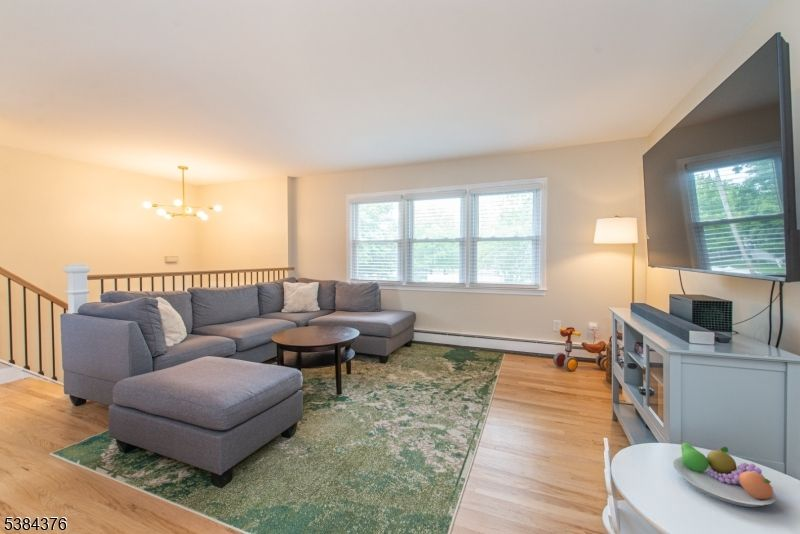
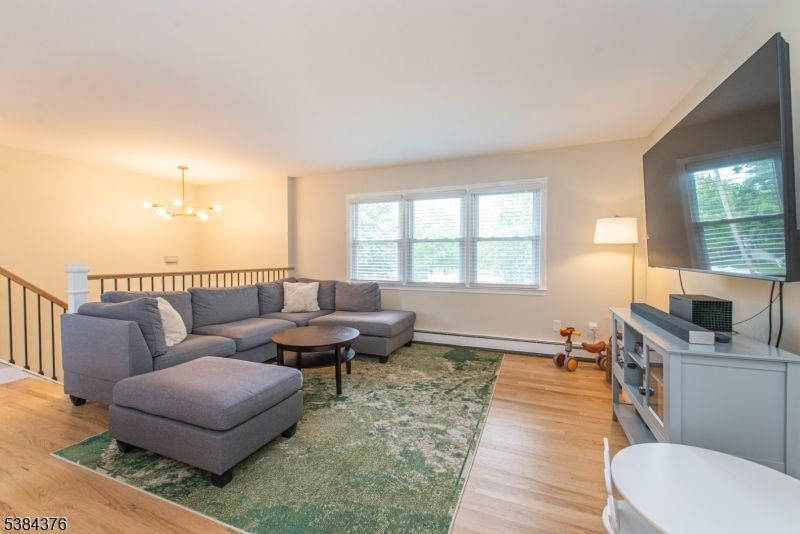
- fruit bowl [672,439,777,508]
